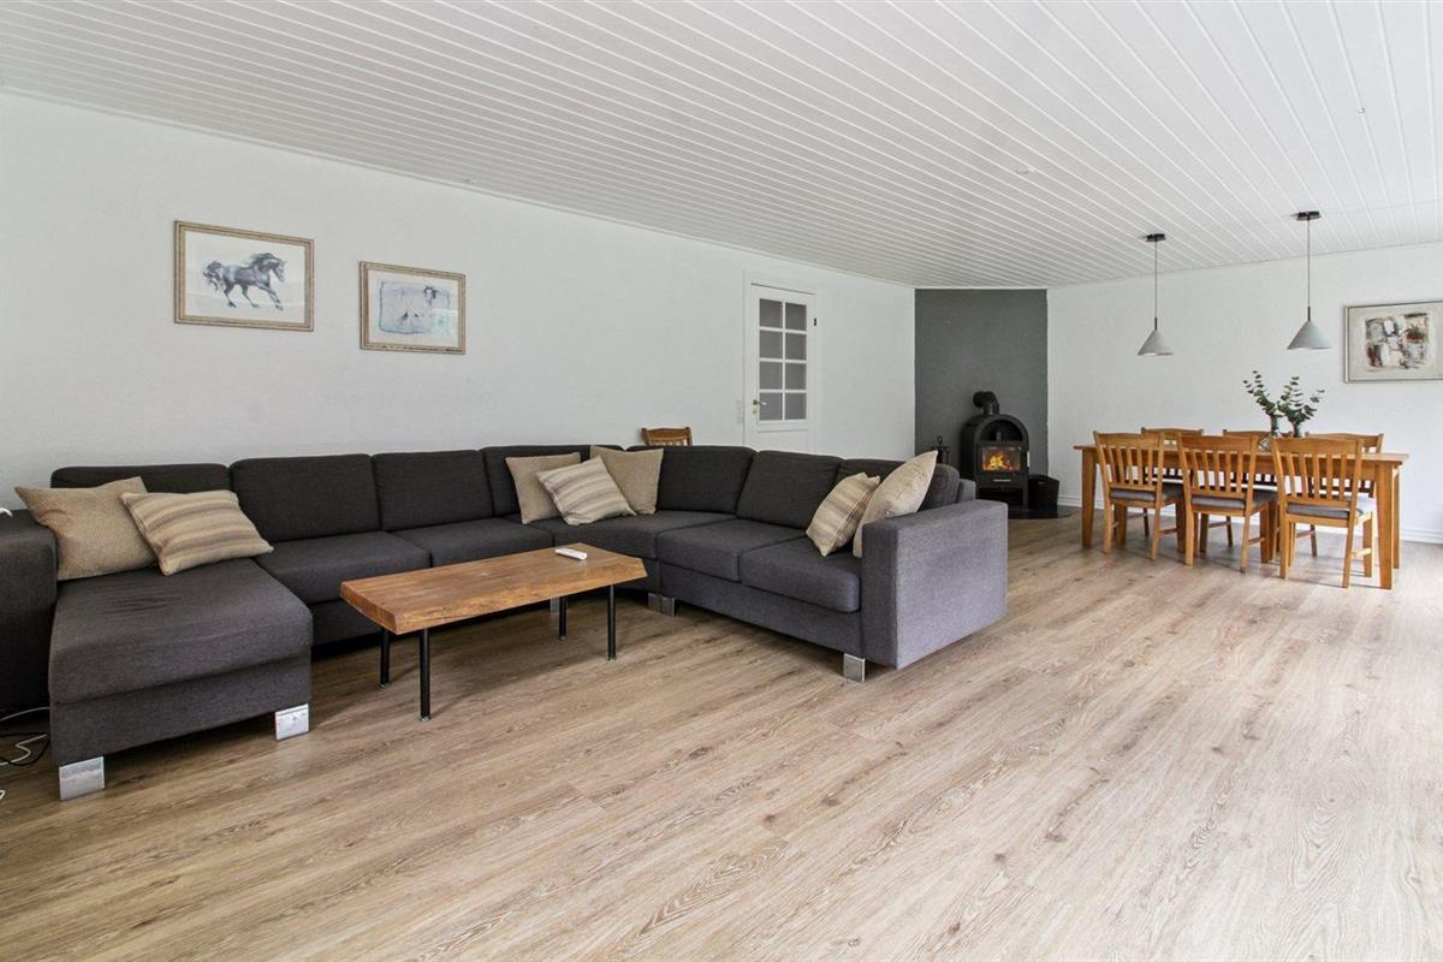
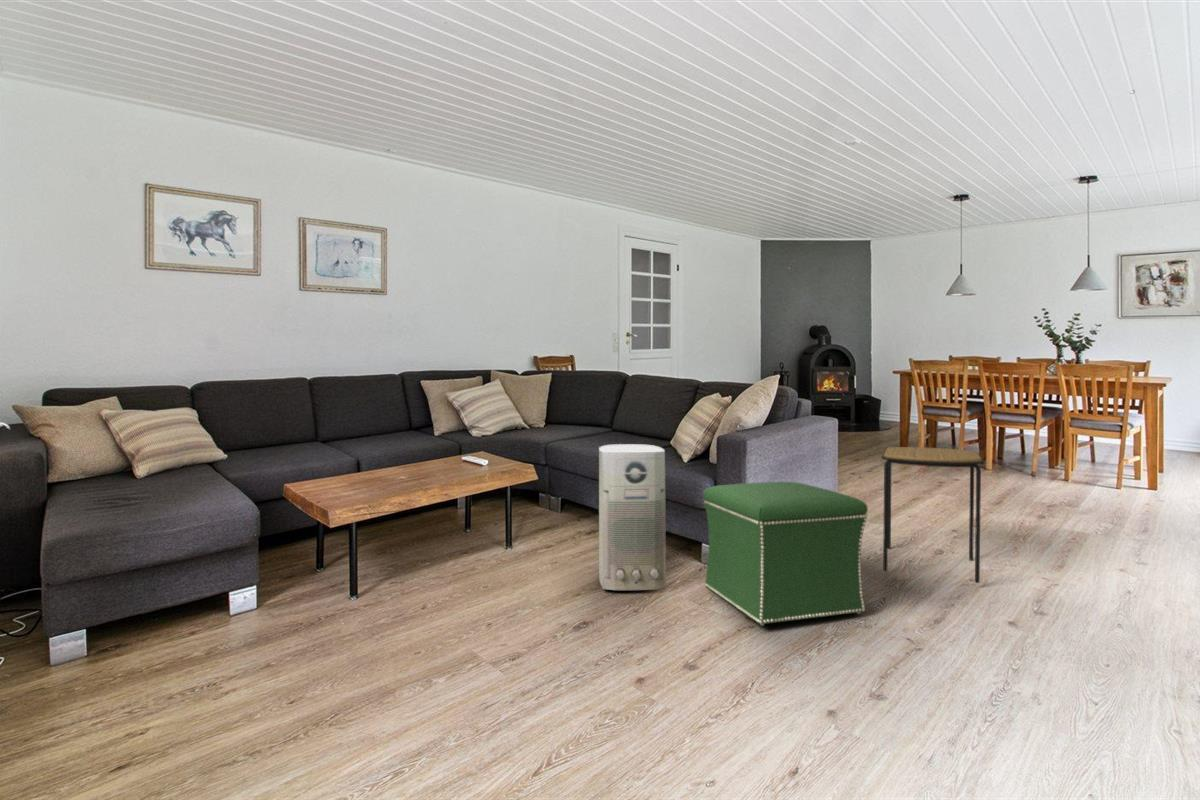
+ ottoman [702,481,869,626]
+ side table [881,446,986,584]
+ air purifier [598,443,667,591]
